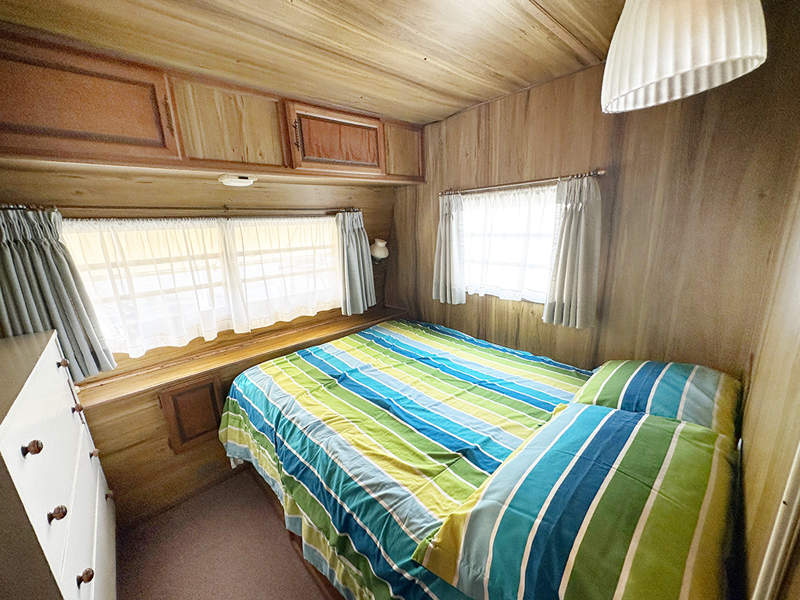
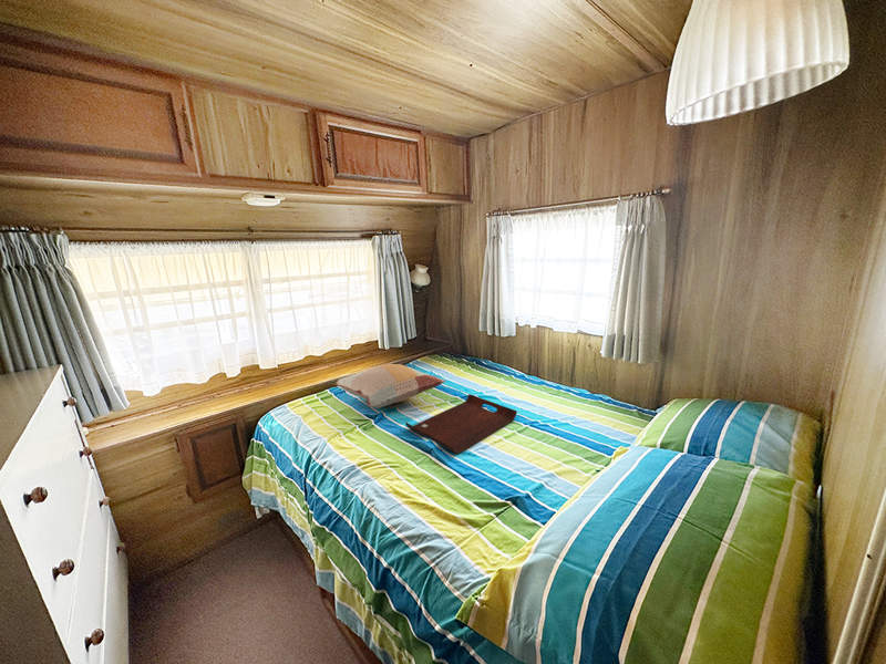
+ decorative pillow [334,363,446,408]
+ serving tray [404,393,518,455]
